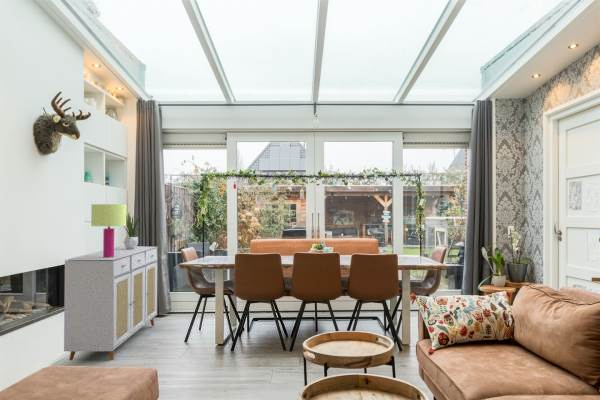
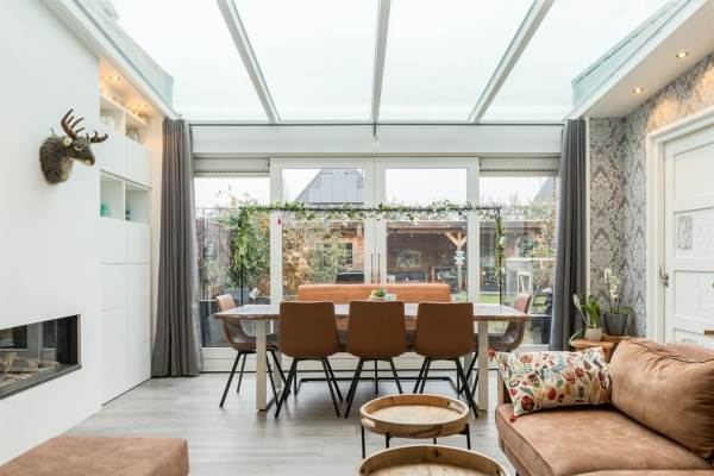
- sideboard [63,245,159,361]
- table lamp [90,203,127,258]
- potted plant [123,211,141,249]
